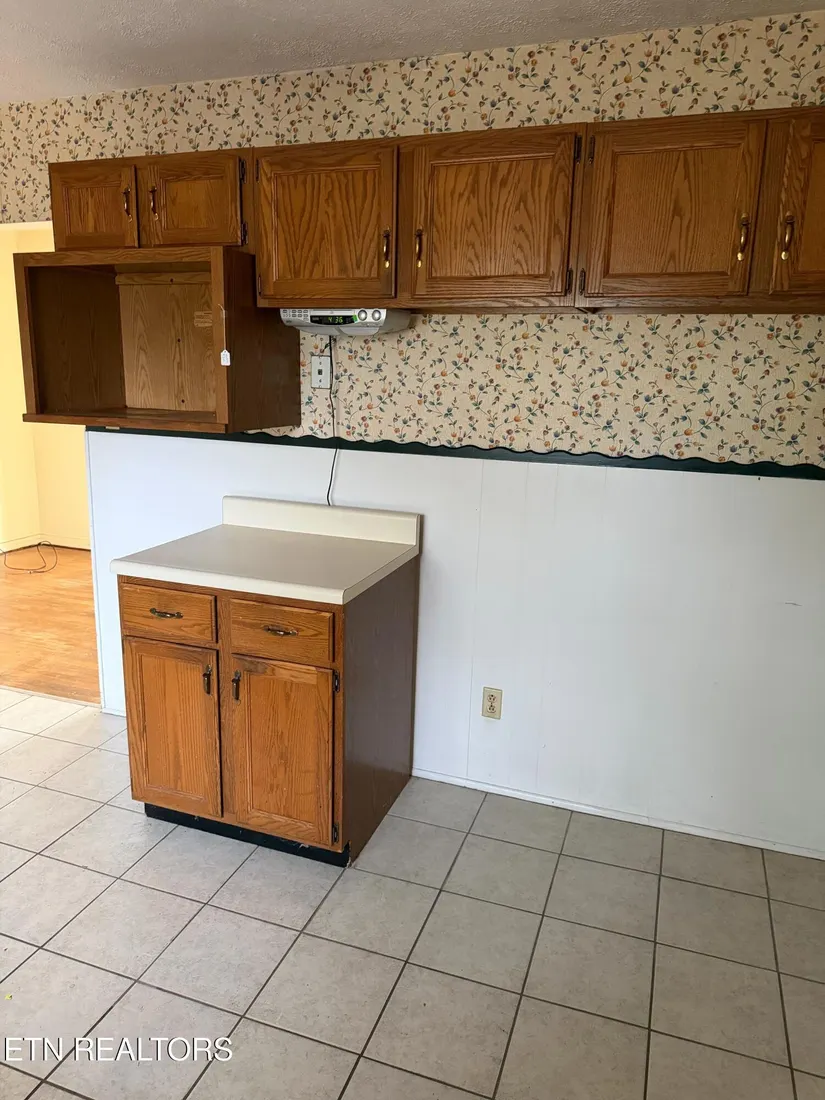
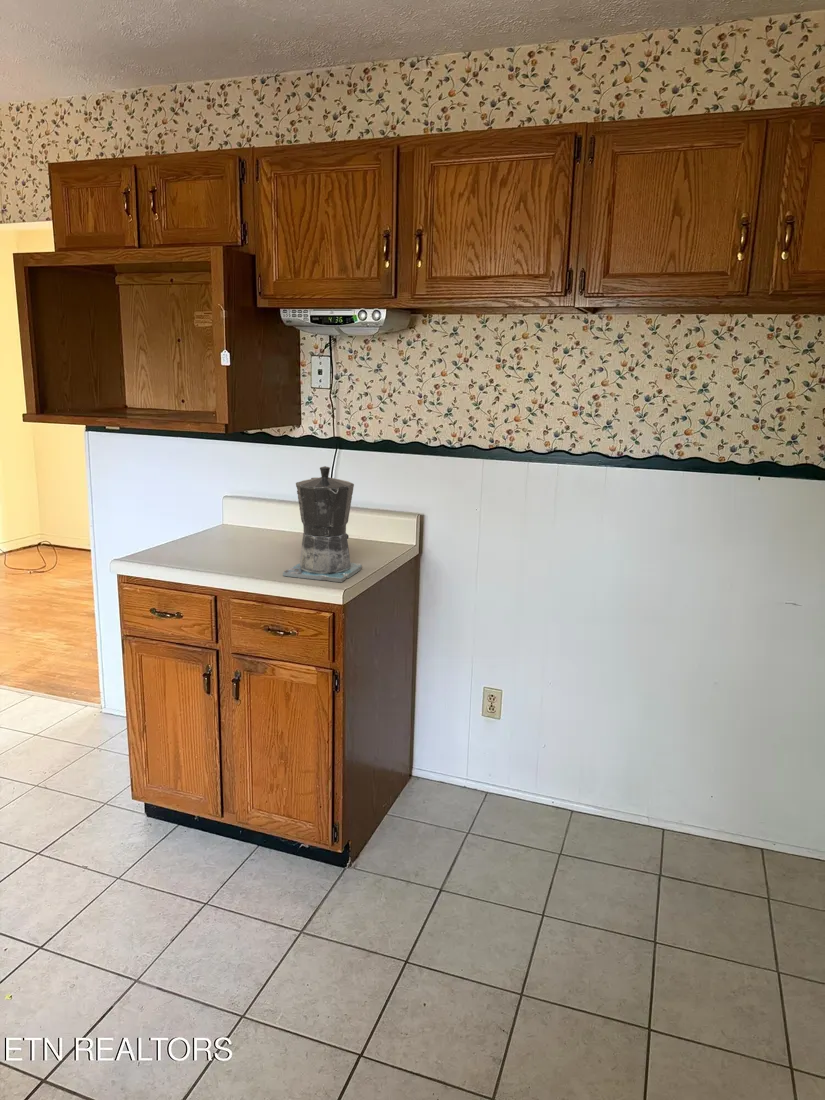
+ coffee maker [282,465,363,583]
